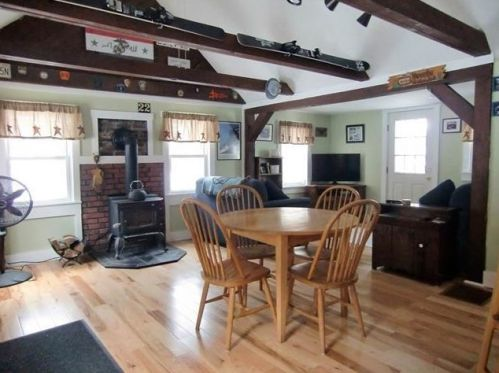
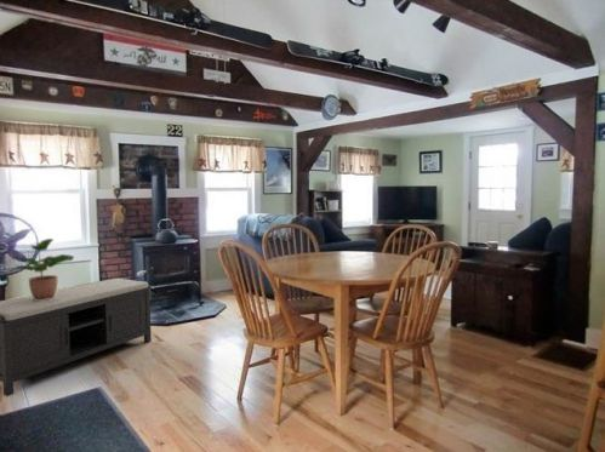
+ potted plant [7,238,75,301]
+ bench [0,276,153,397]
